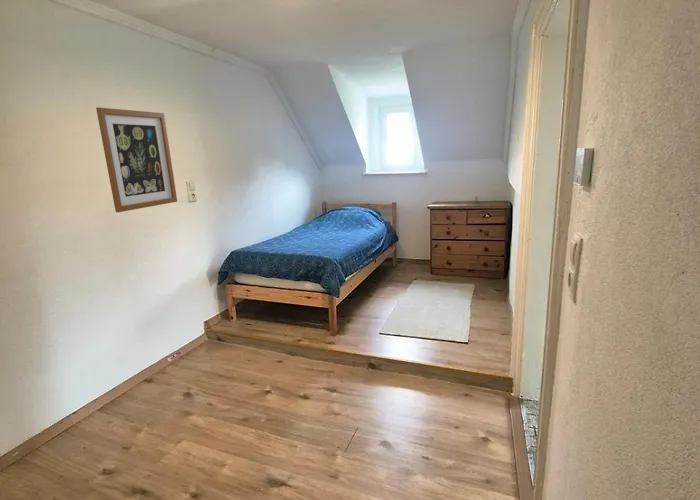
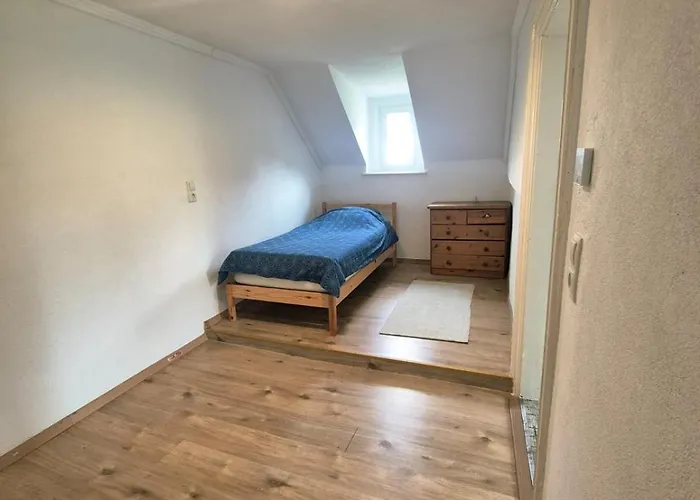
- wall art [95,106,178,213]
